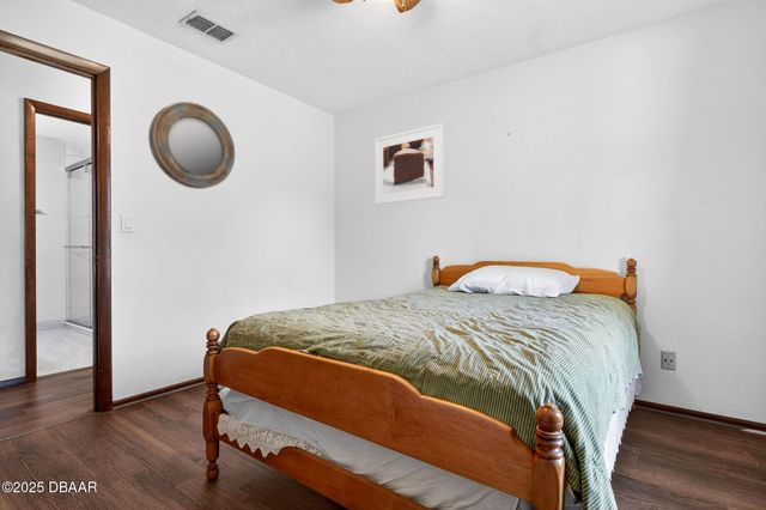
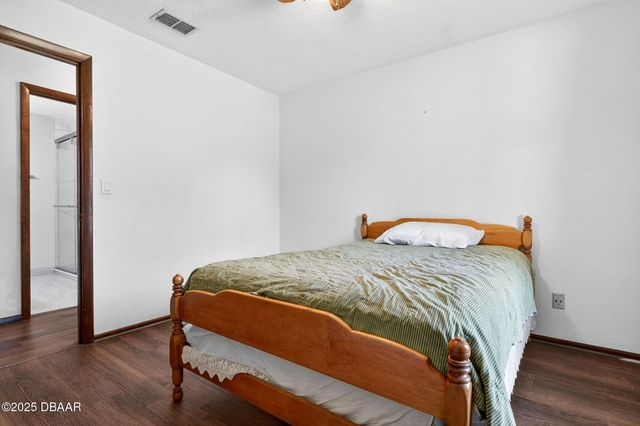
- home mirror [147,101,236,190]
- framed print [373,122,446,206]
